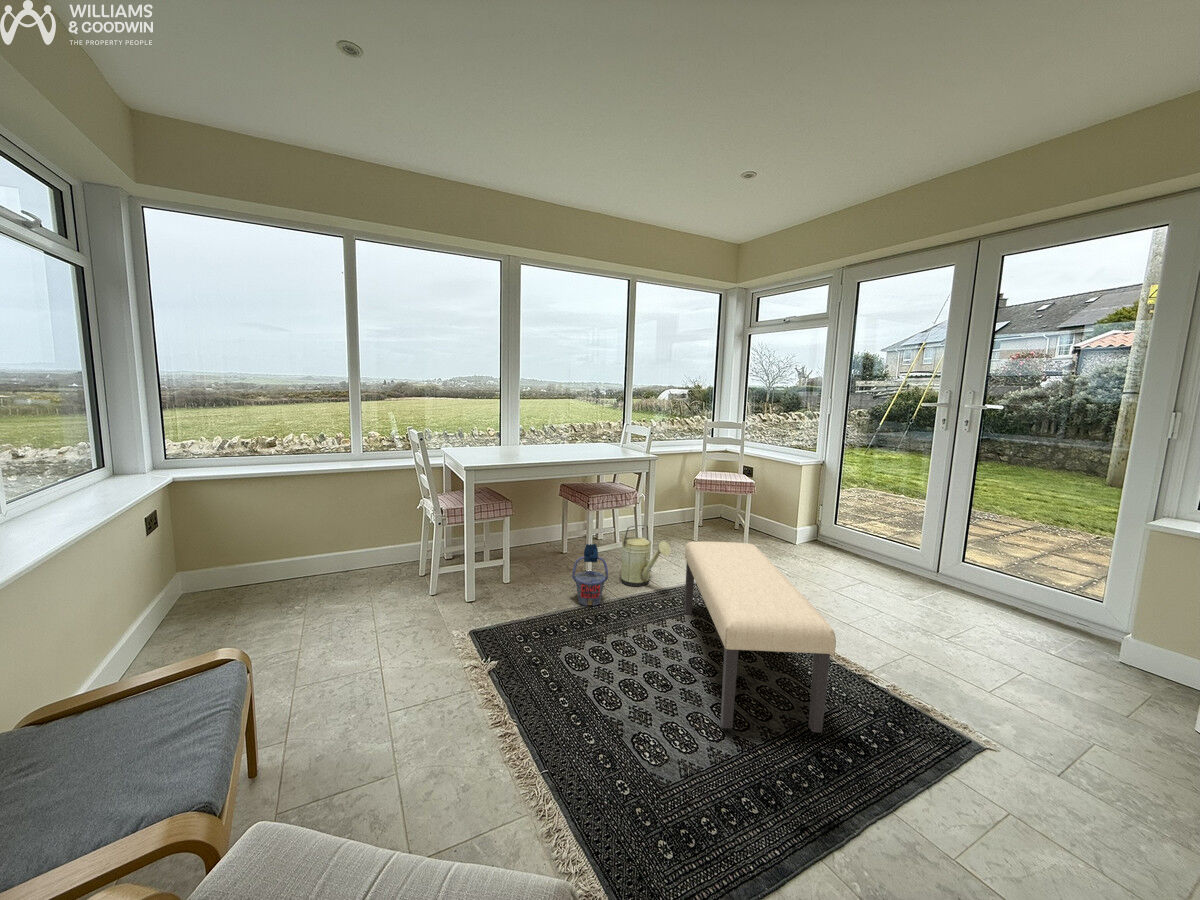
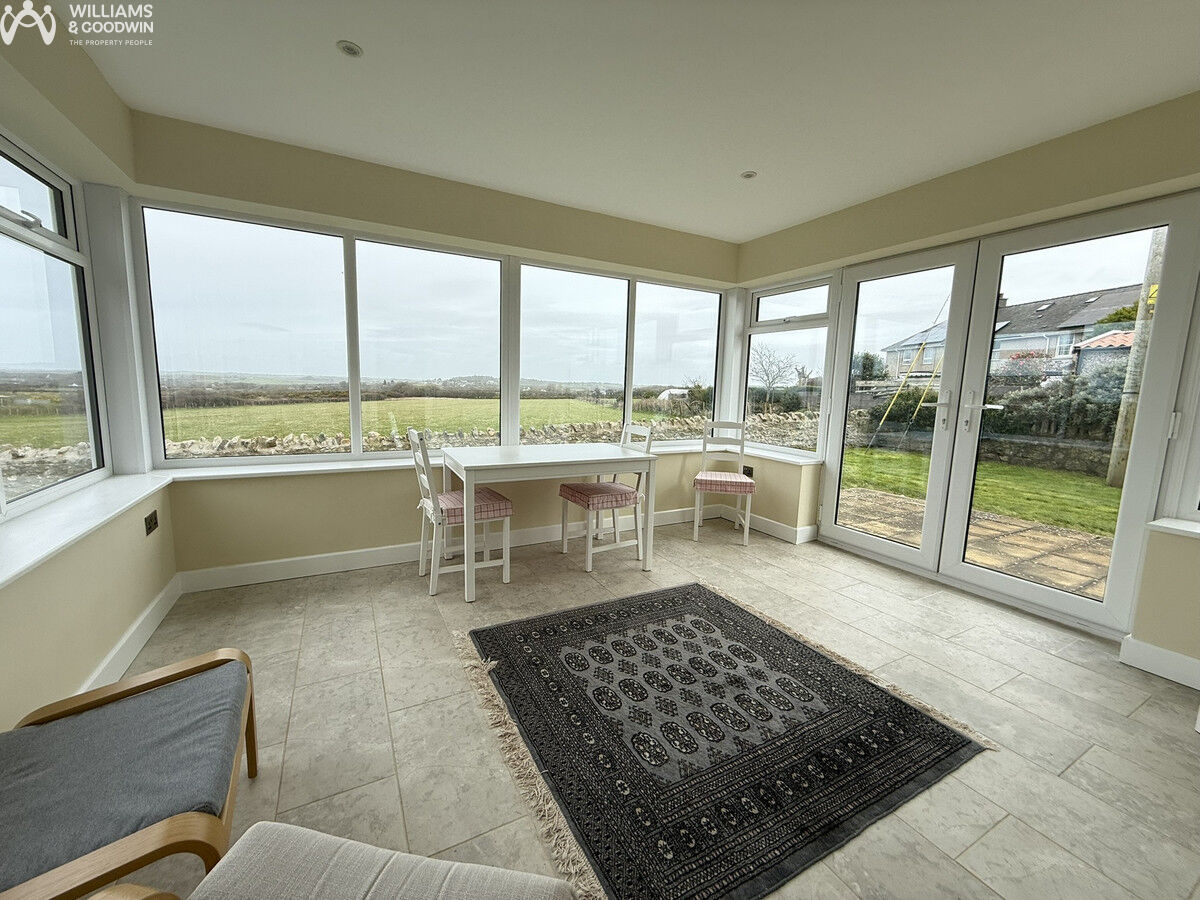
- bucket [571,543,609,607]
- bench [683,541,837,734]
- watering can [620,524,672,587]
